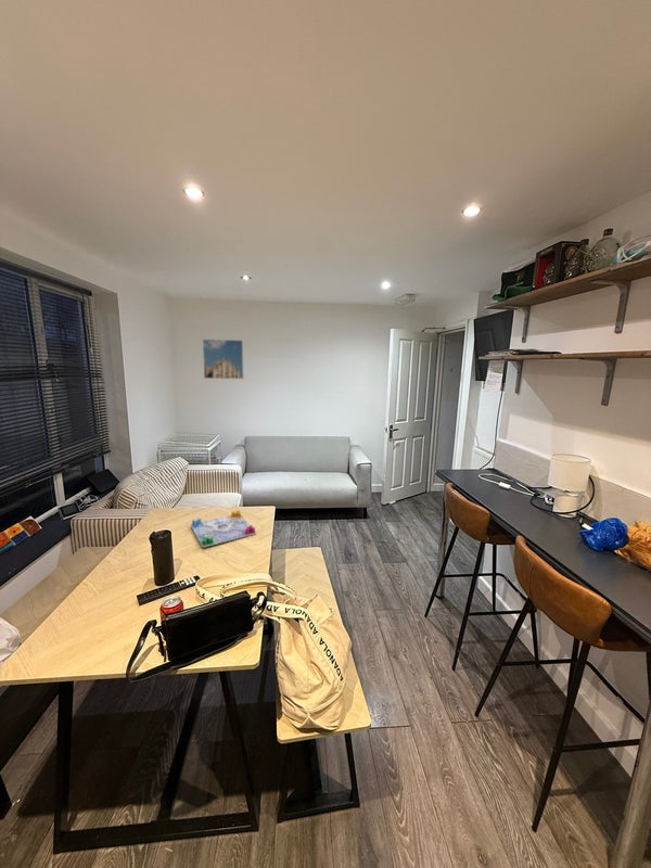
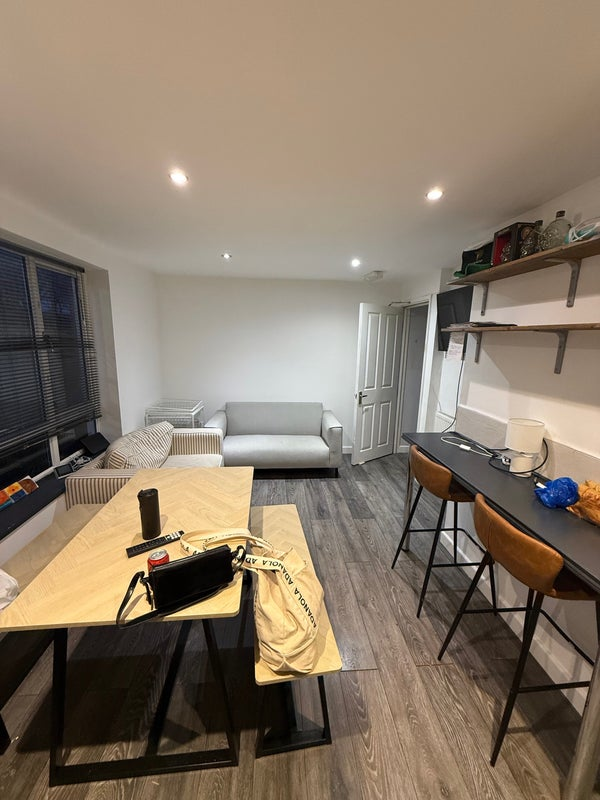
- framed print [202,339,244,380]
- board game [190,509,257,548]
